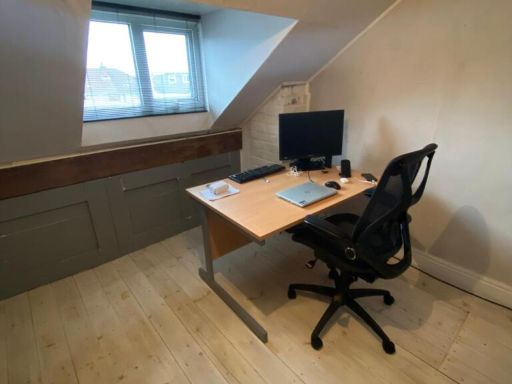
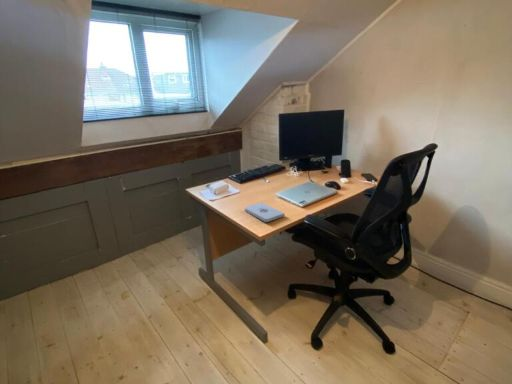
+ notepad [244,202,286,223]
